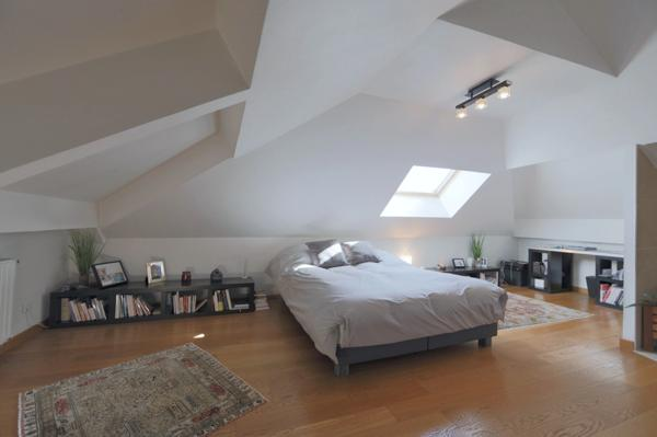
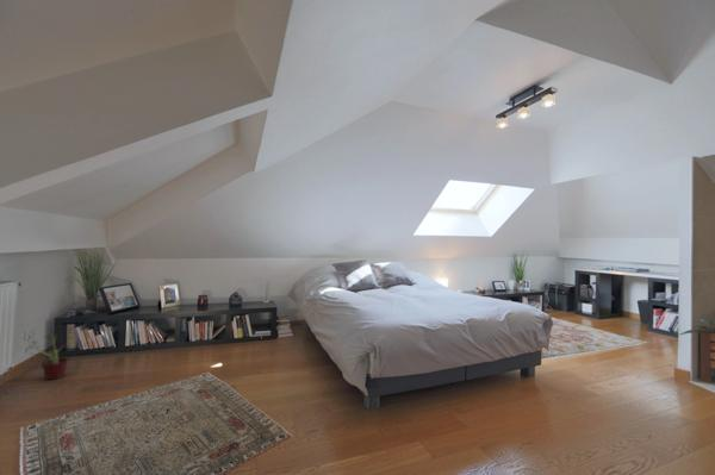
+ potted plant [24,333,73,381]
